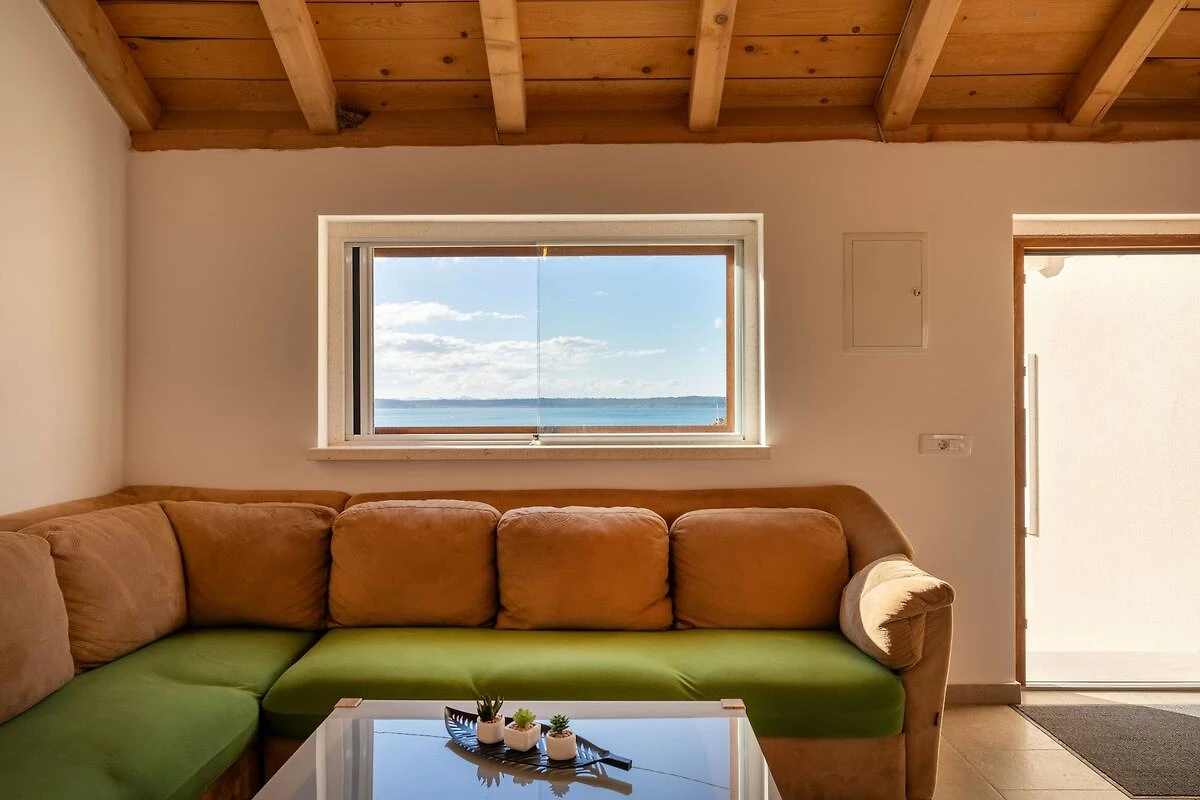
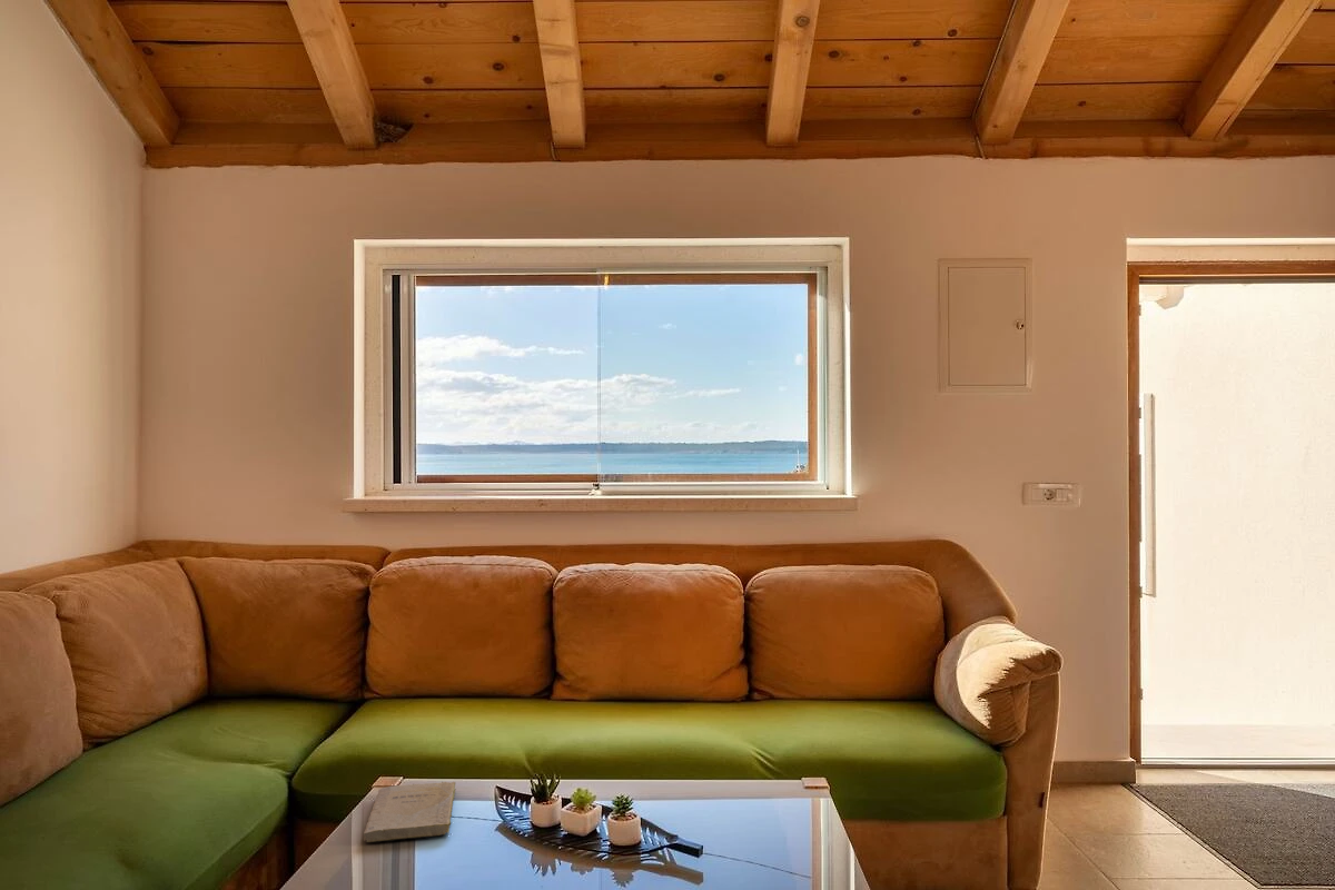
+ book [363,781,457,844]
